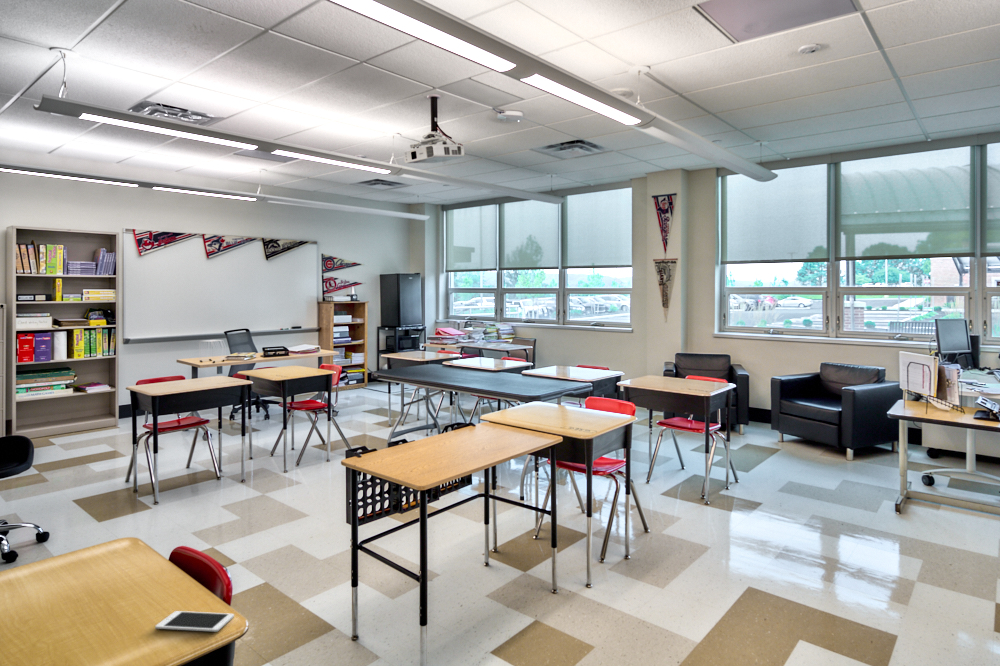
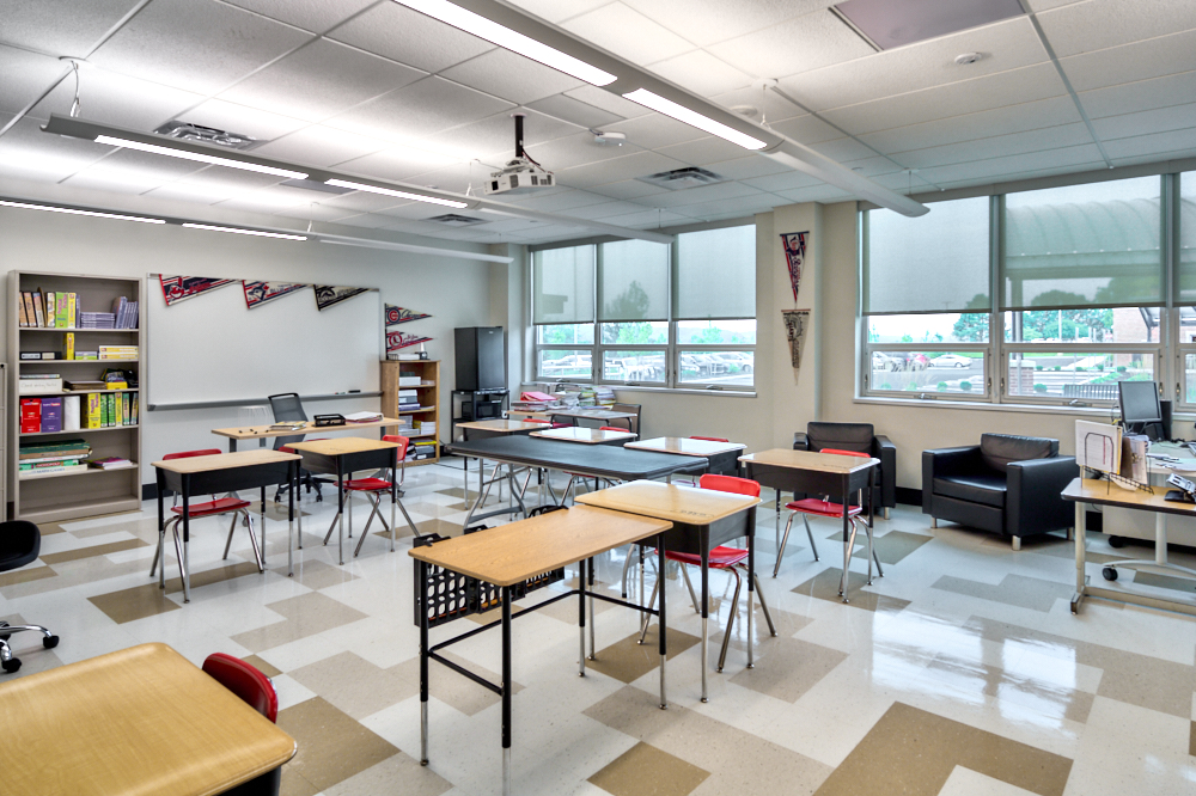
- cell phone [154,610,235,633]
